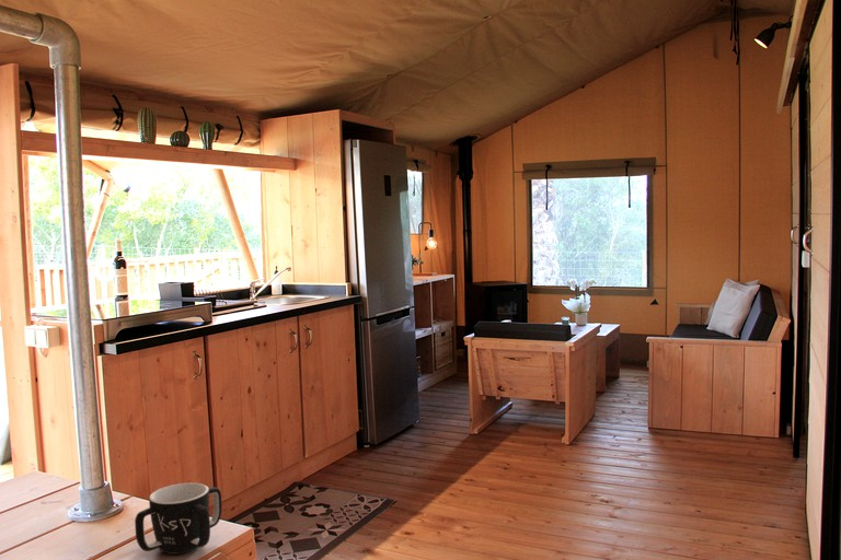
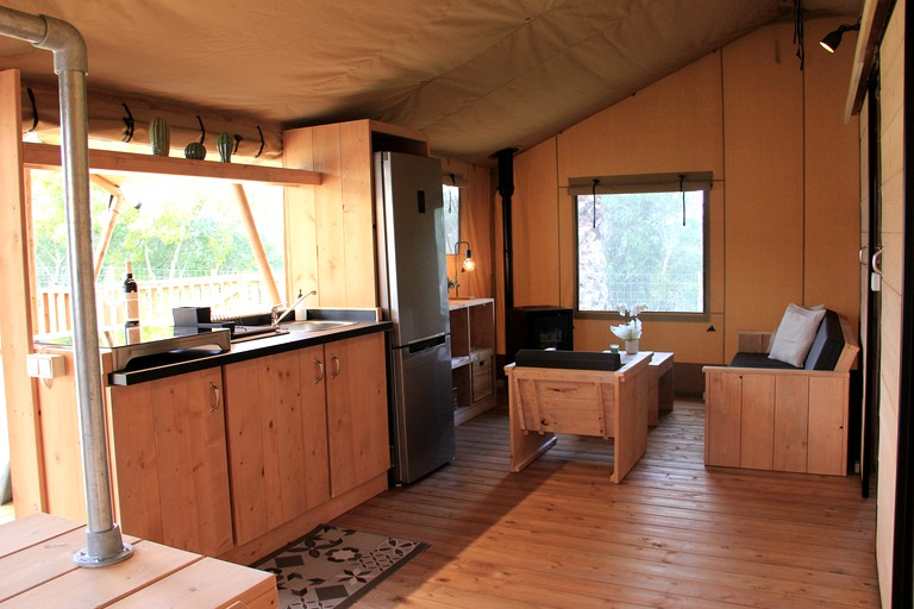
- mug [134,481,223,556]
